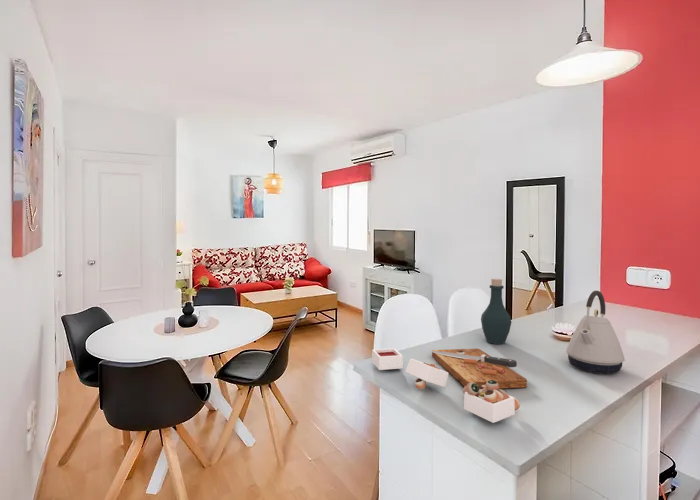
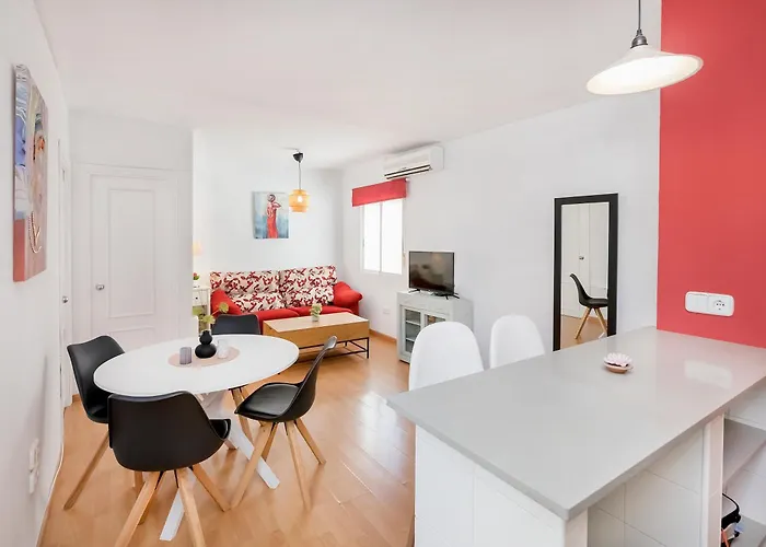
- bottle [480,278,512,345]
- kettle [565,290,626,375]
- cutting board [371,347,528,424]
